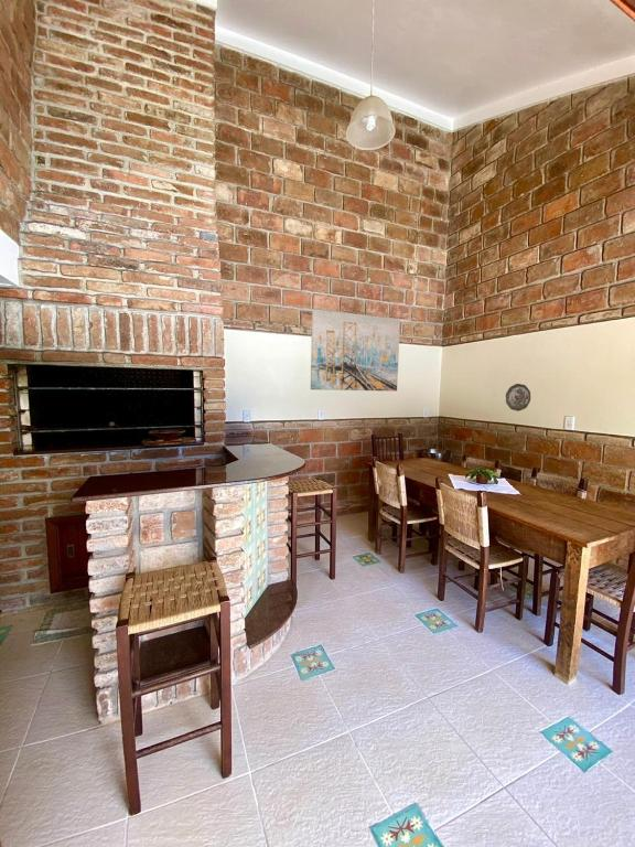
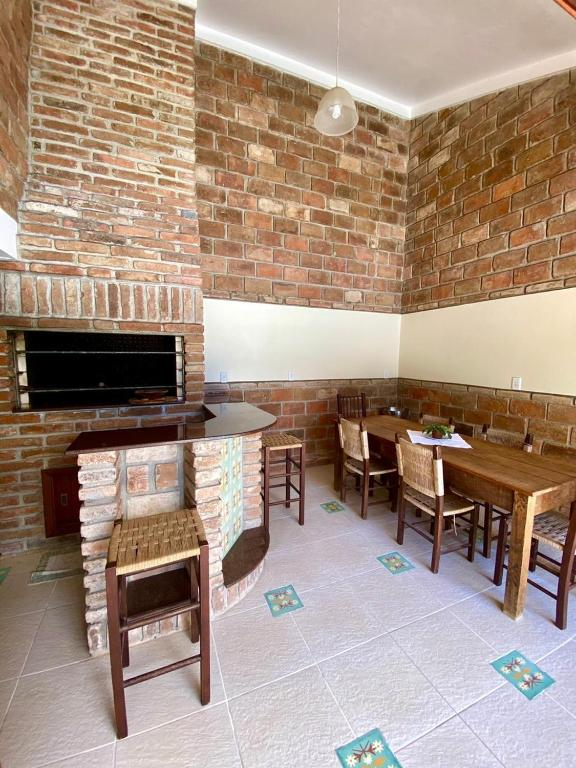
- decorative plate [505,383,531,412]
- wall art [310,308,401,393]
